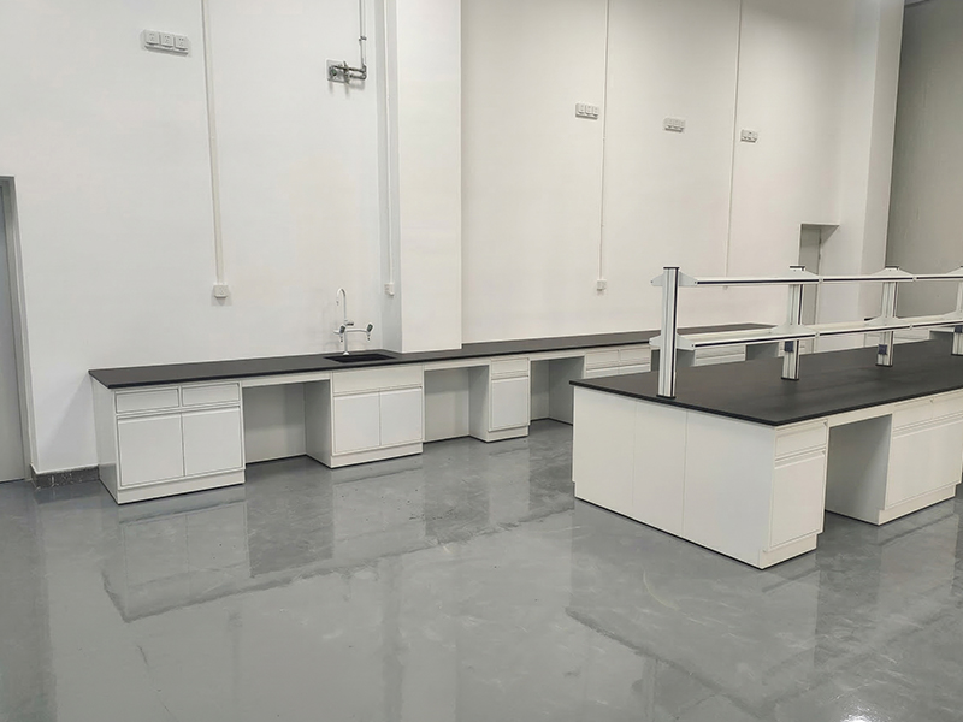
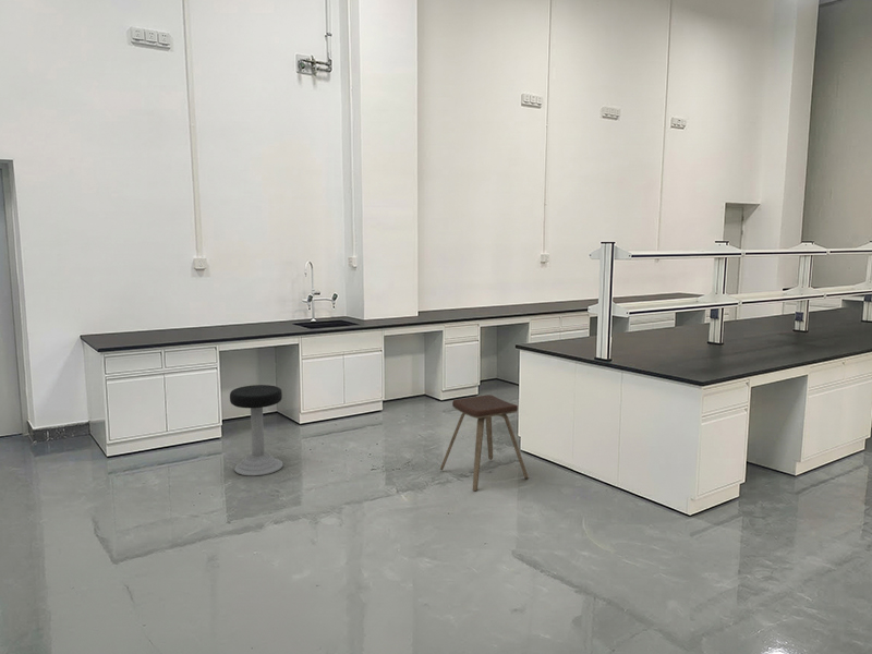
+ music stool [439,393,530,493]
+ stool [229,384,284,477]
